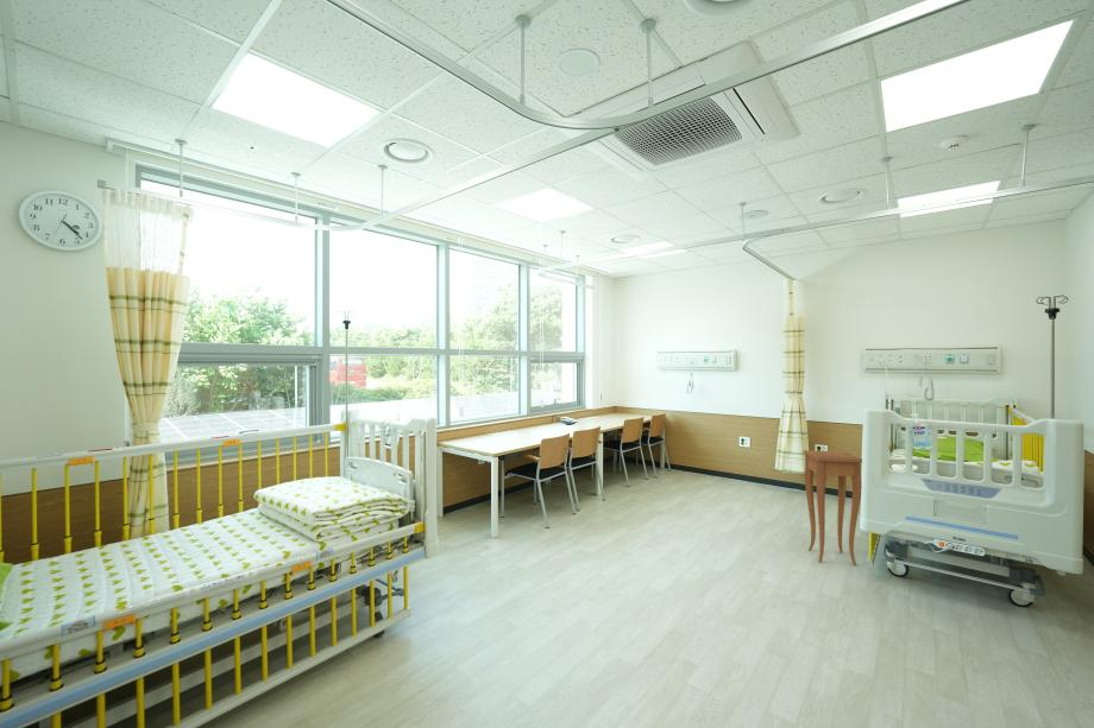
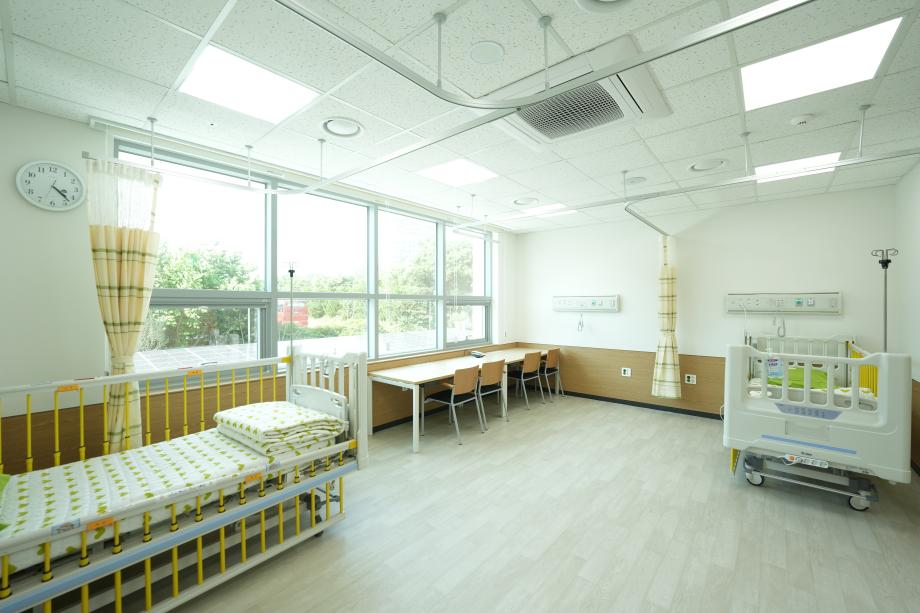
- side table [803,449,863,566]
